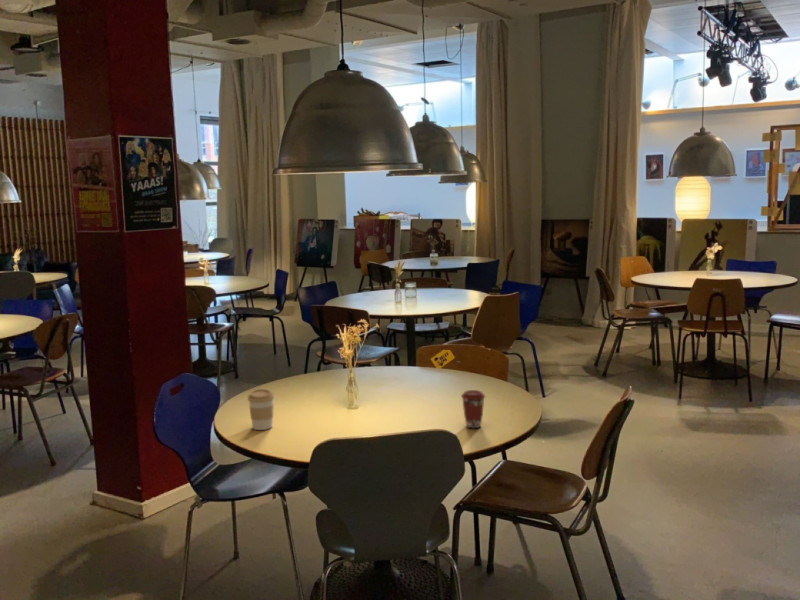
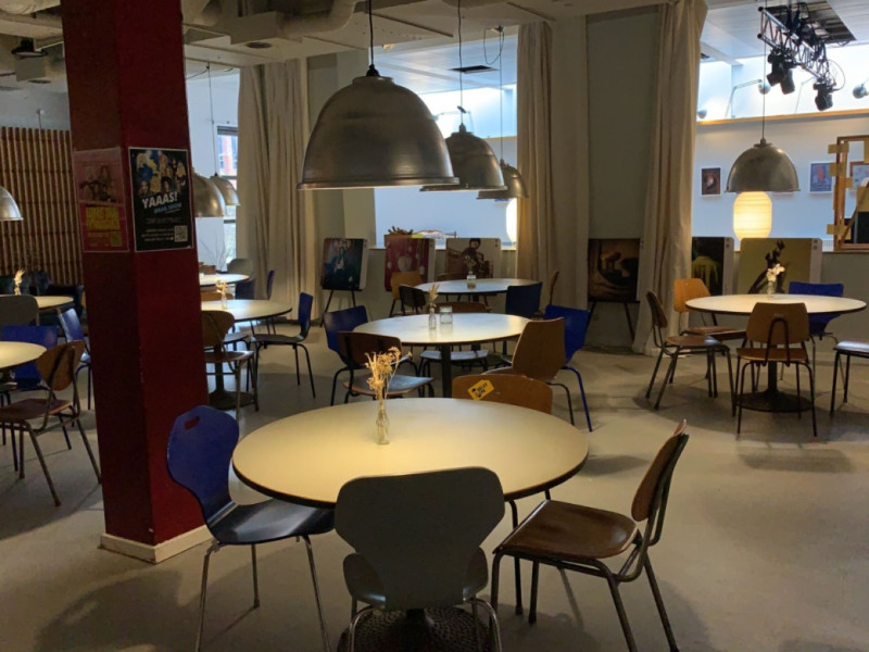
- coffee cup [247,388,275,431]
- coffee cup [460,389,486,429]
